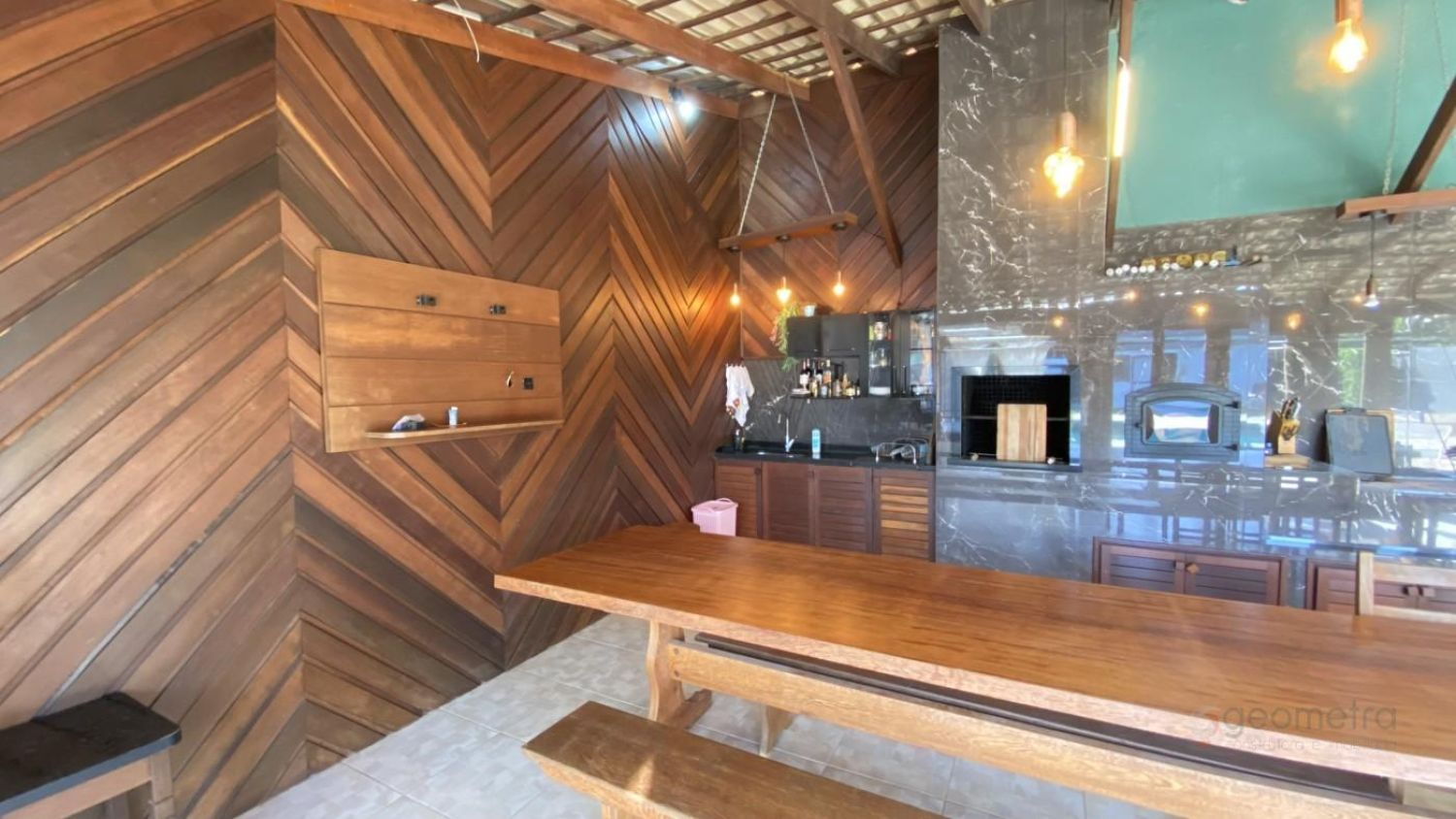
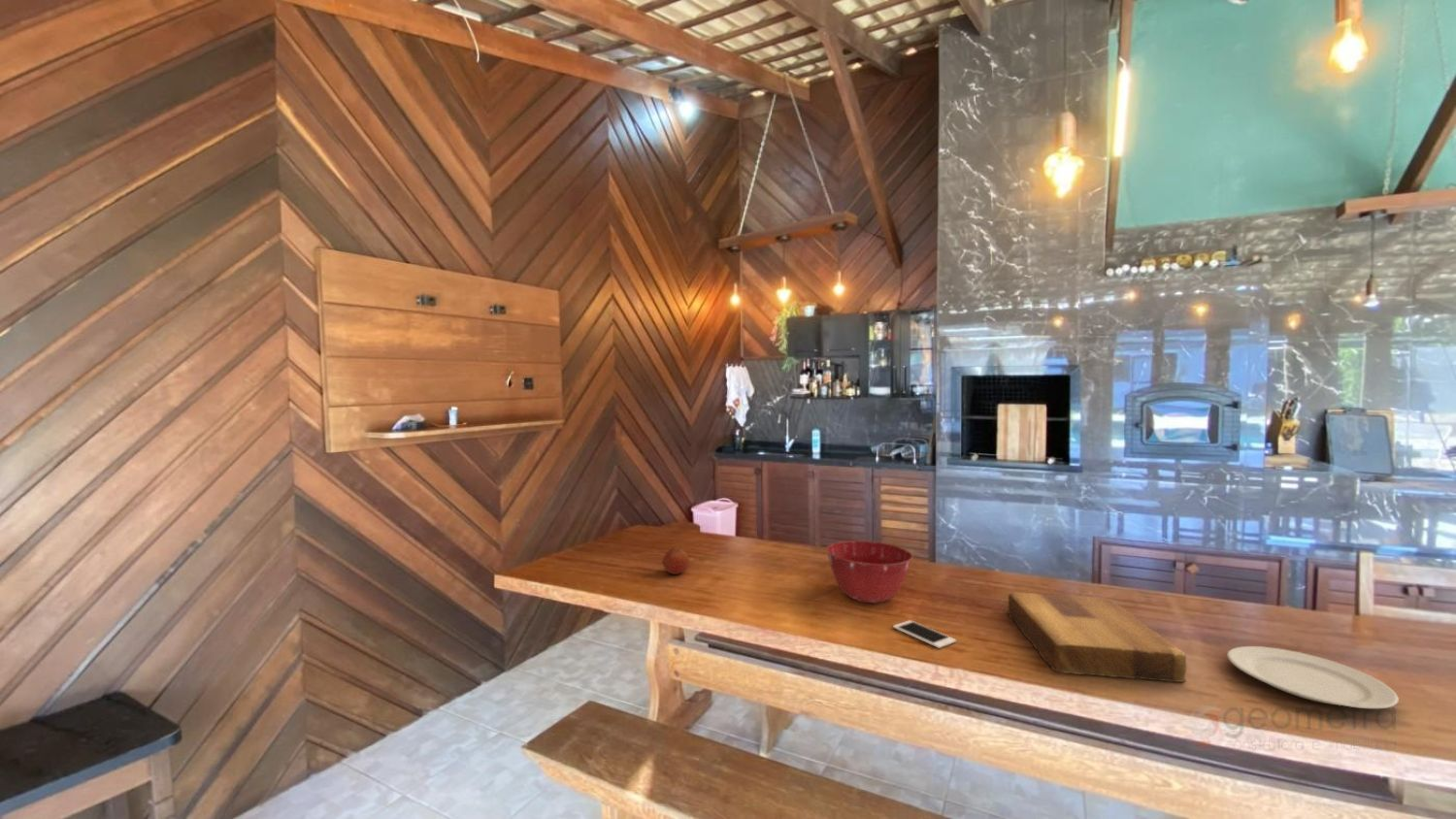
+ cutting board [1007,591,1188,683]
+ chinaware [1226,645,1400,709]
+ fruit [662,546,690,575]
+ mixing bowl [825,540,913,604]
+ cell phone [892,619,957,649]
